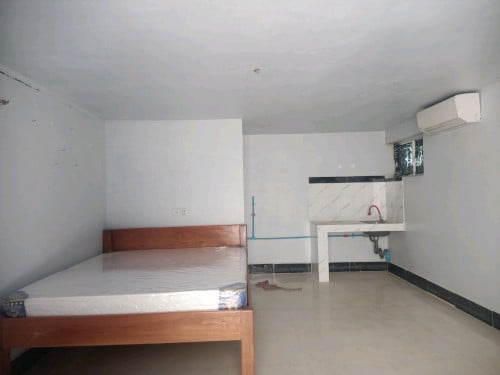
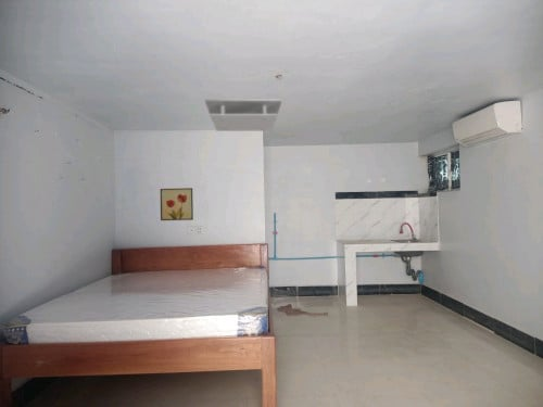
+ wall art [160,187,194,221]
+ ceiling light [203,98,283,132]
